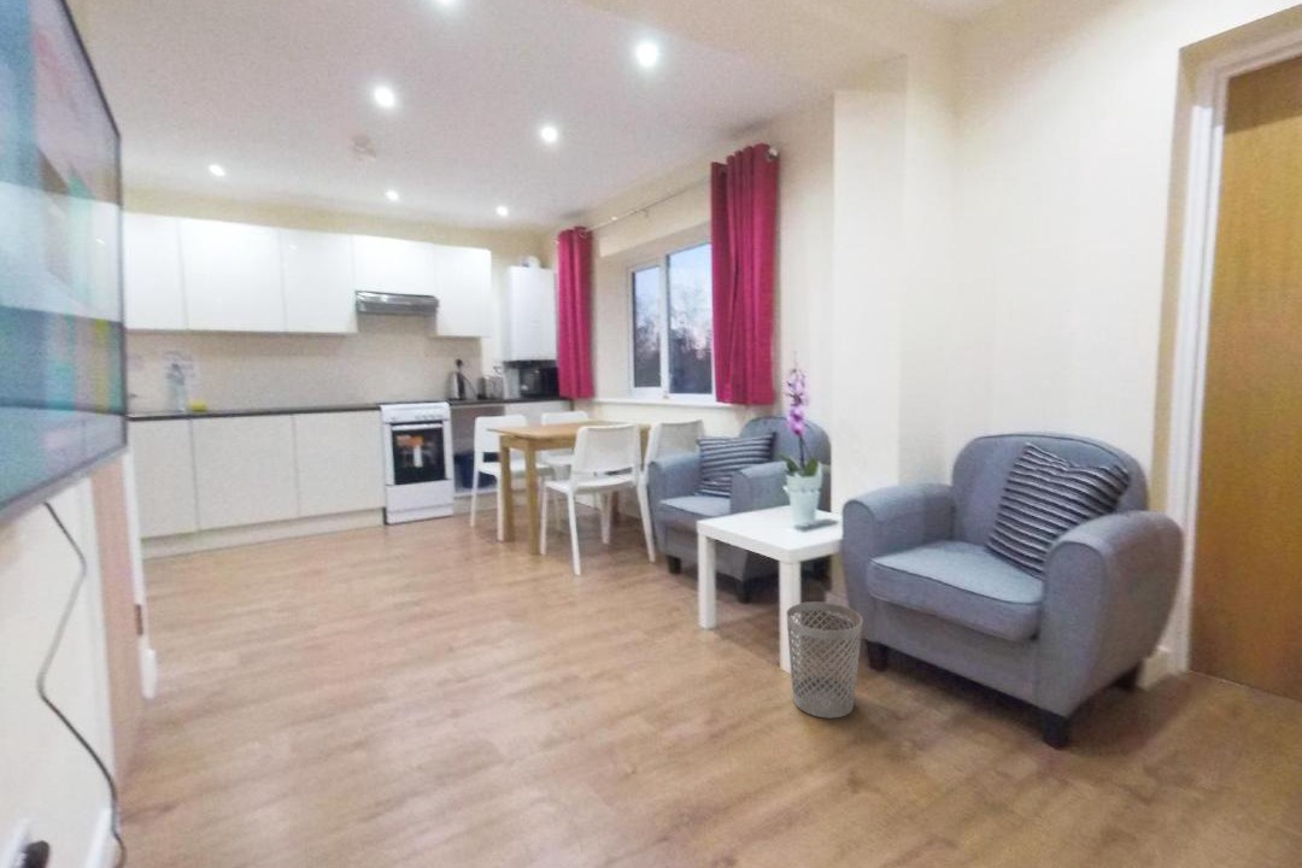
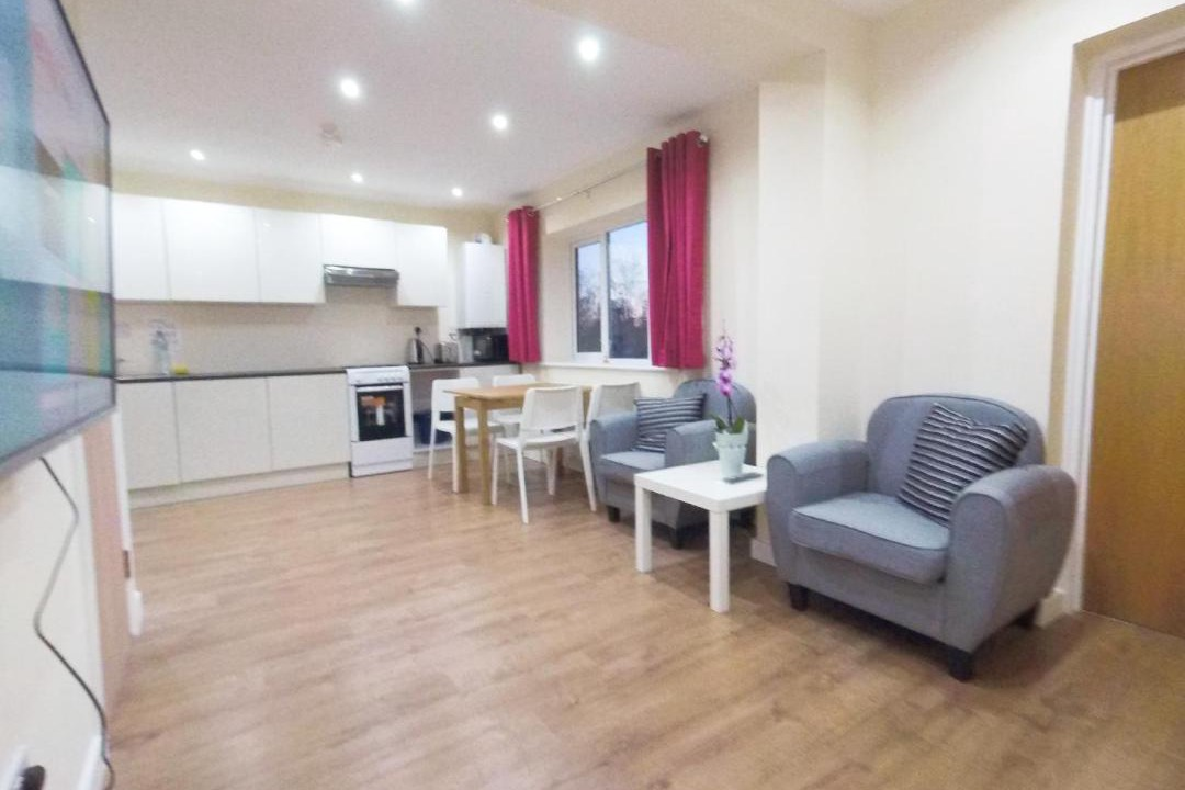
- wastebasket [785,600,864,720]
